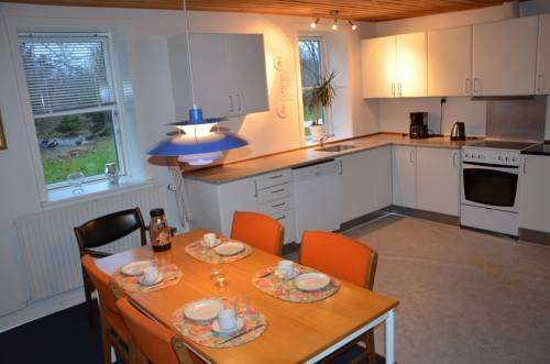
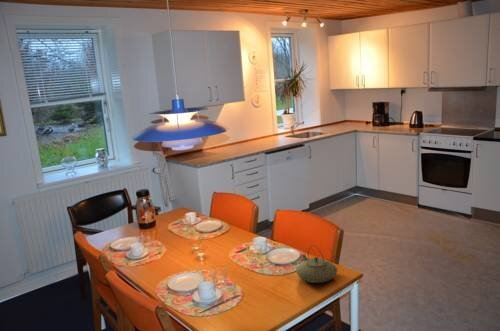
+ teapot [295,244,339,284]
